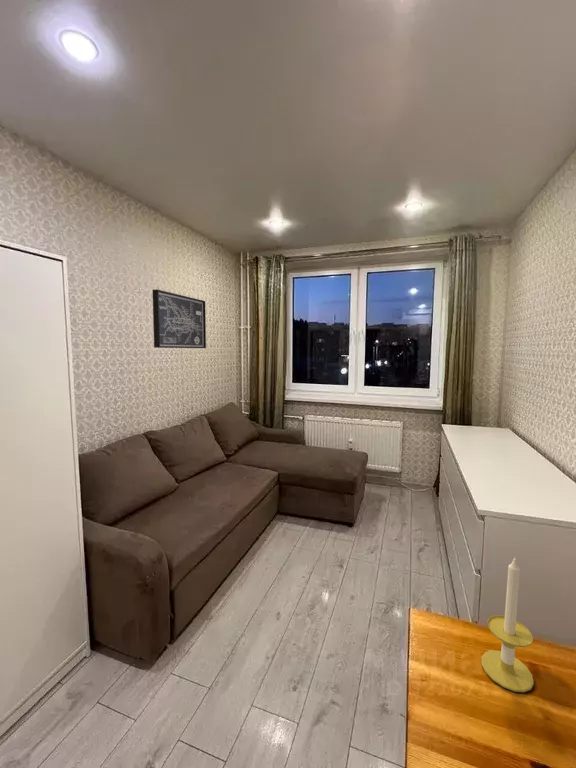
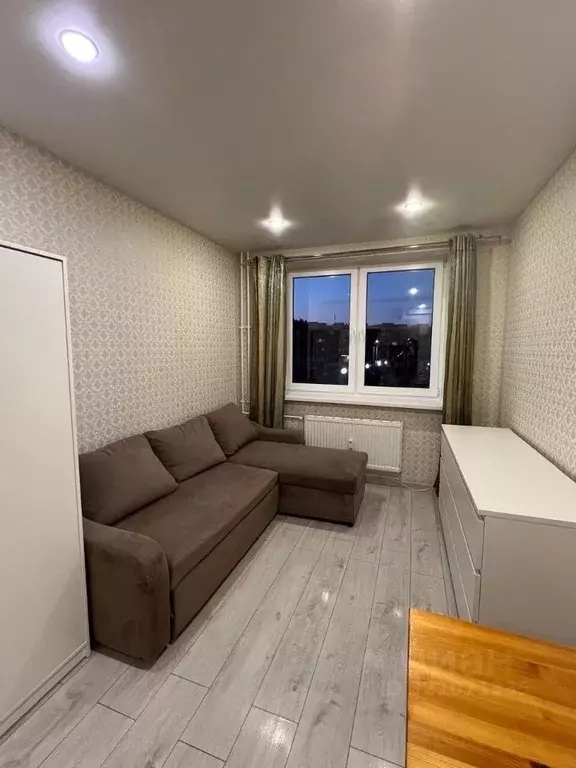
- wall art [151,288,207,349]
- candle [480,557,535,693]
